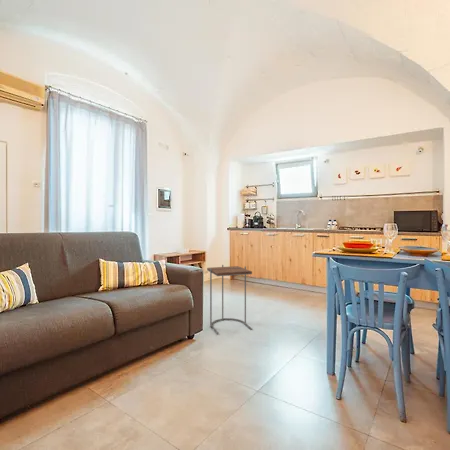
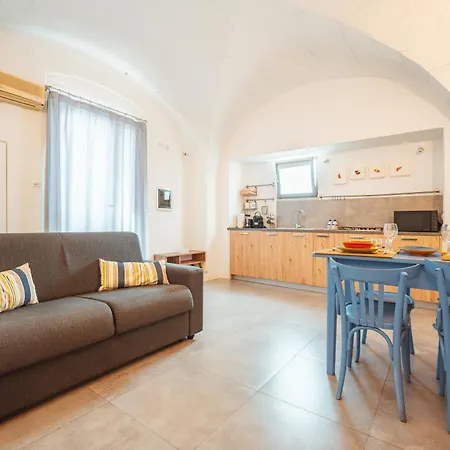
- side table [206,264,253,335]
